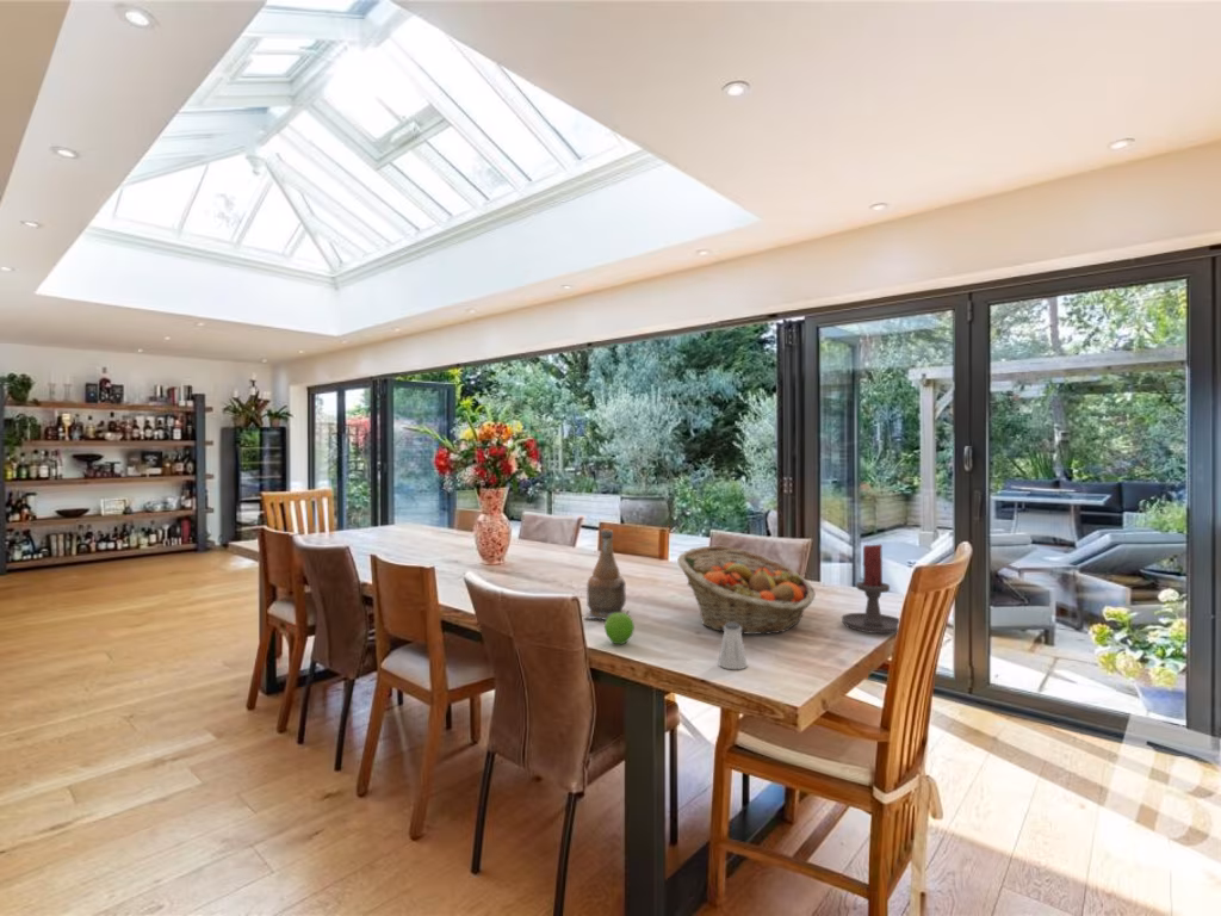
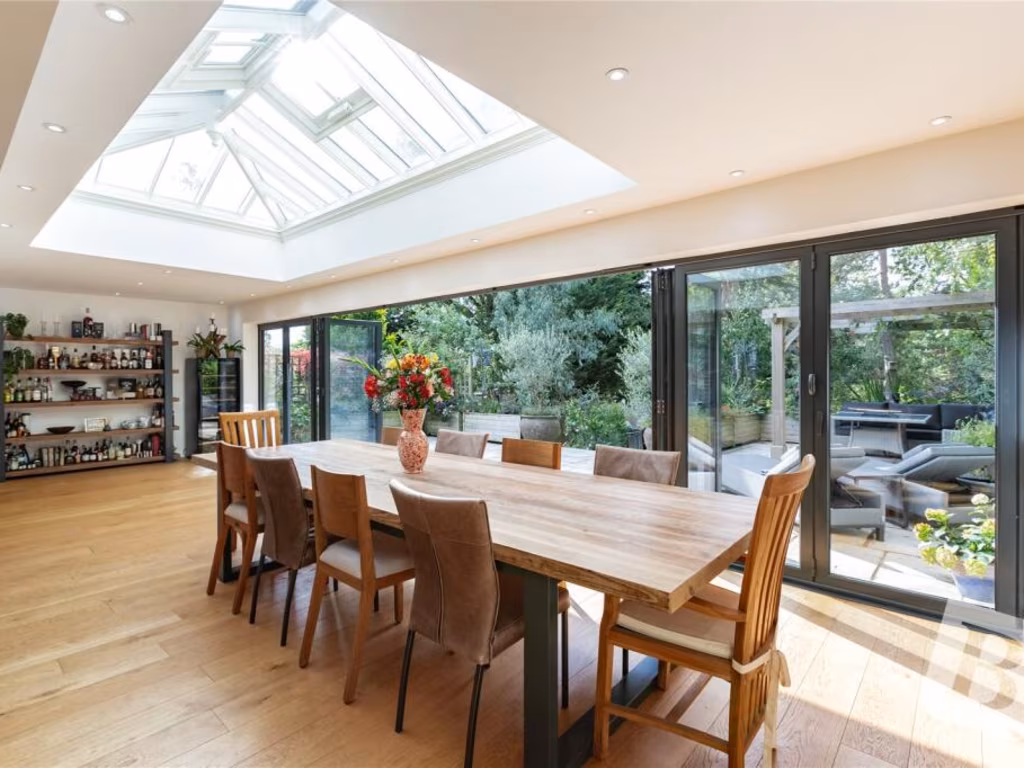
- fruit [603,613,636,645]
- bottle [582,528,630,621]
- candle holder [841,544,900,635]
- fruit basket [676,545,817,636]
- saltshaker [717,623,749,670]
